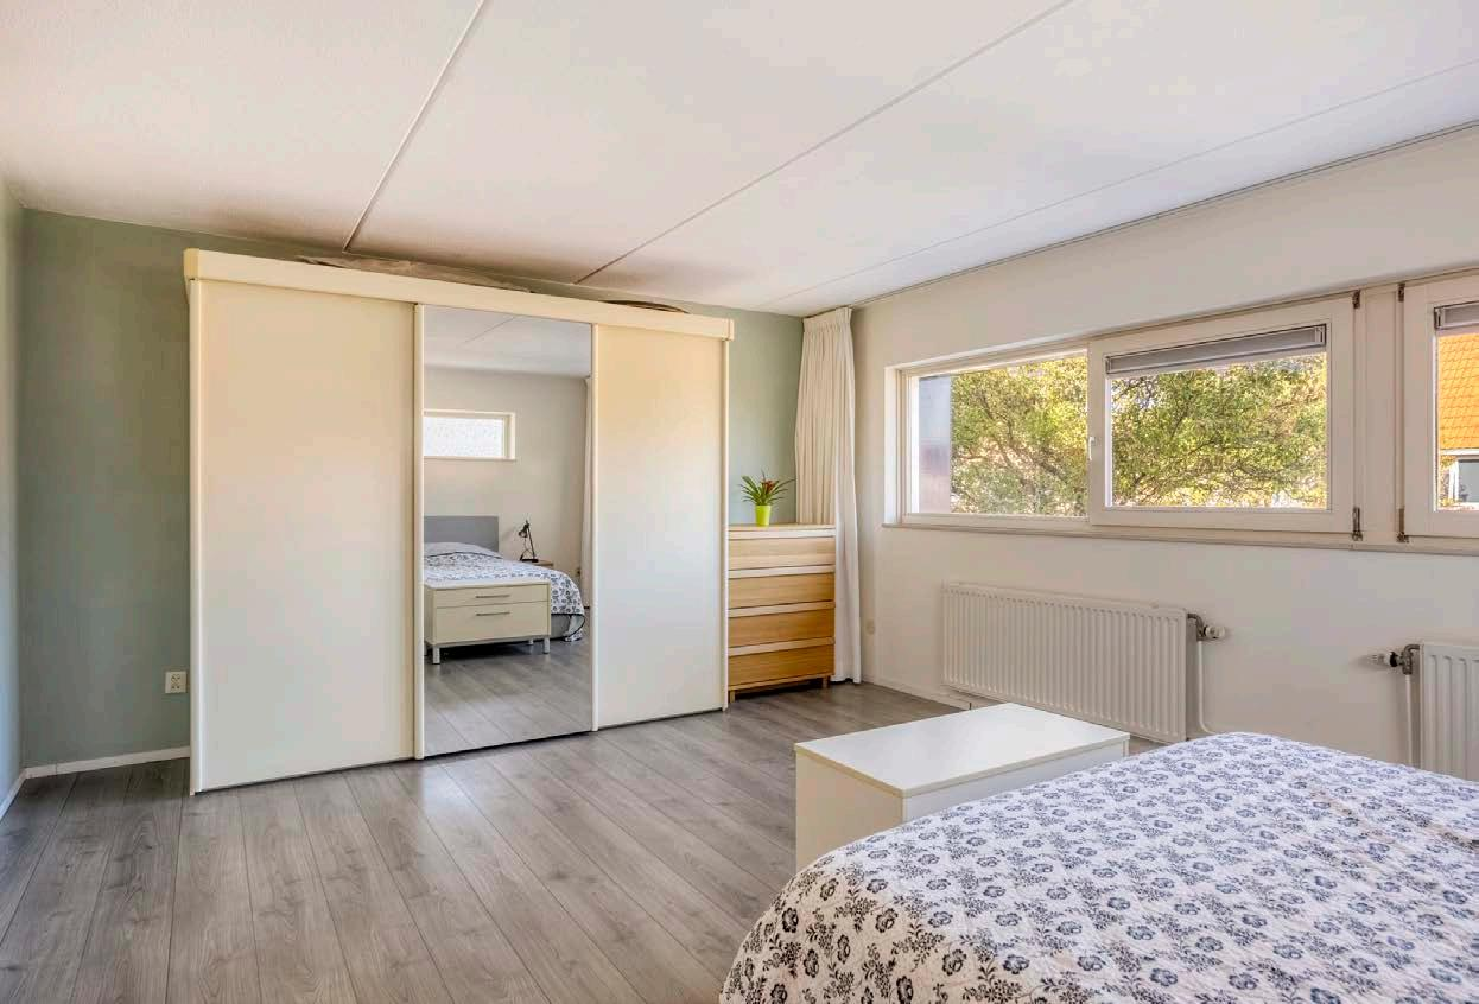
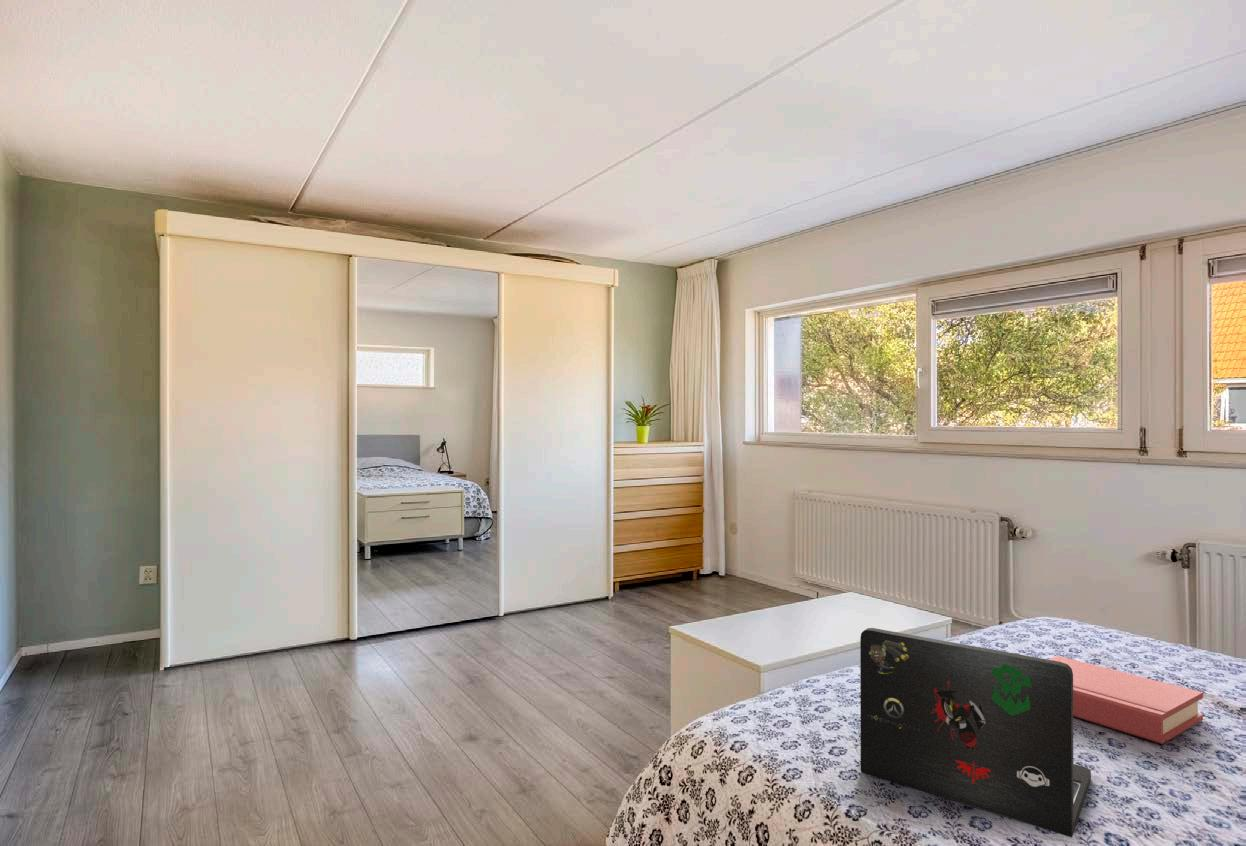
+ laptop [859,627,1092,838]
+ hardback book [1047,655,1204,745]
